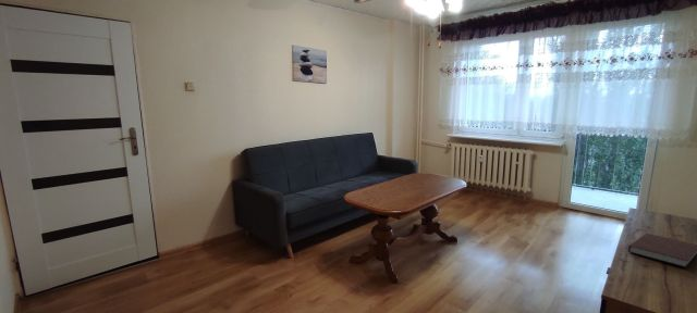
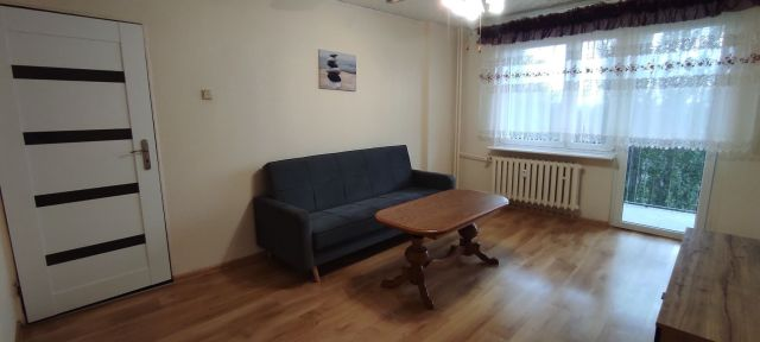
- notebook [627,233,697,268]
